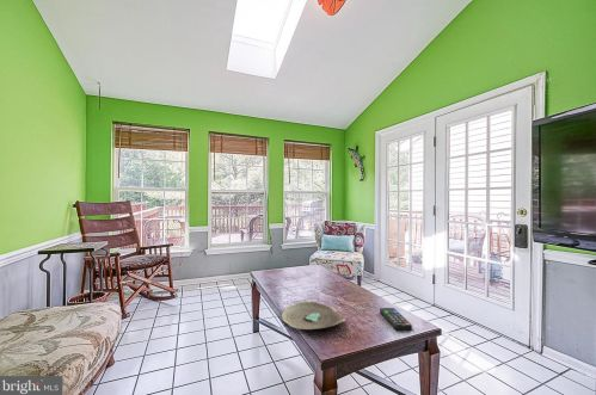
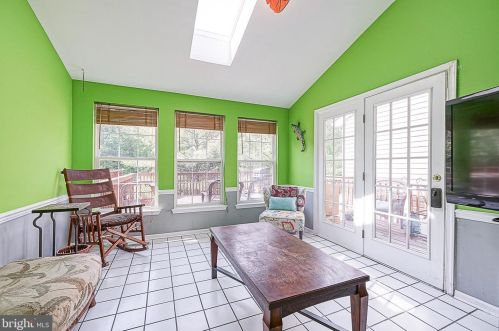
- remote control [379,307,413,332]
- decorative bowl [281,301,346,331]
